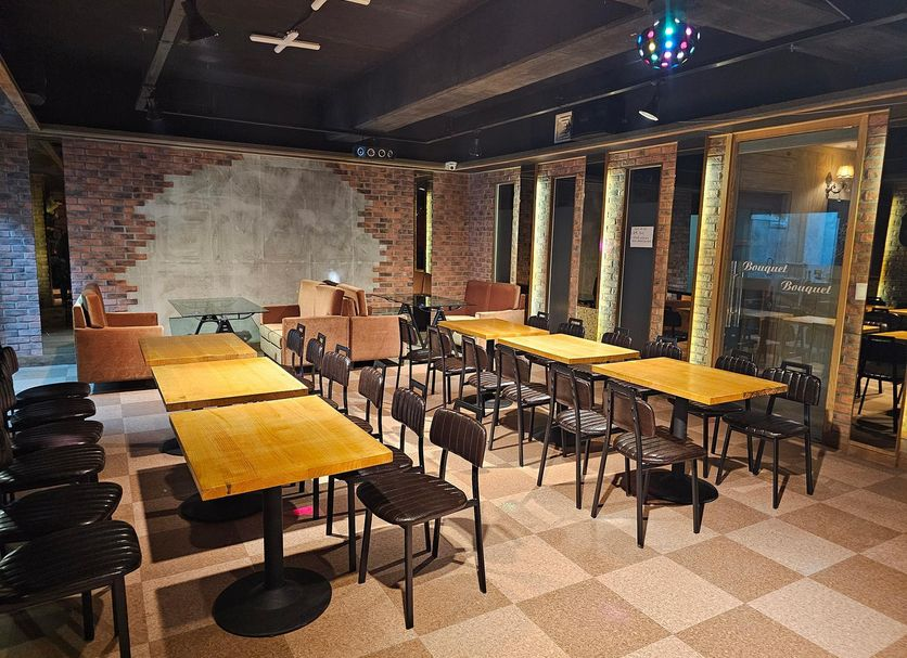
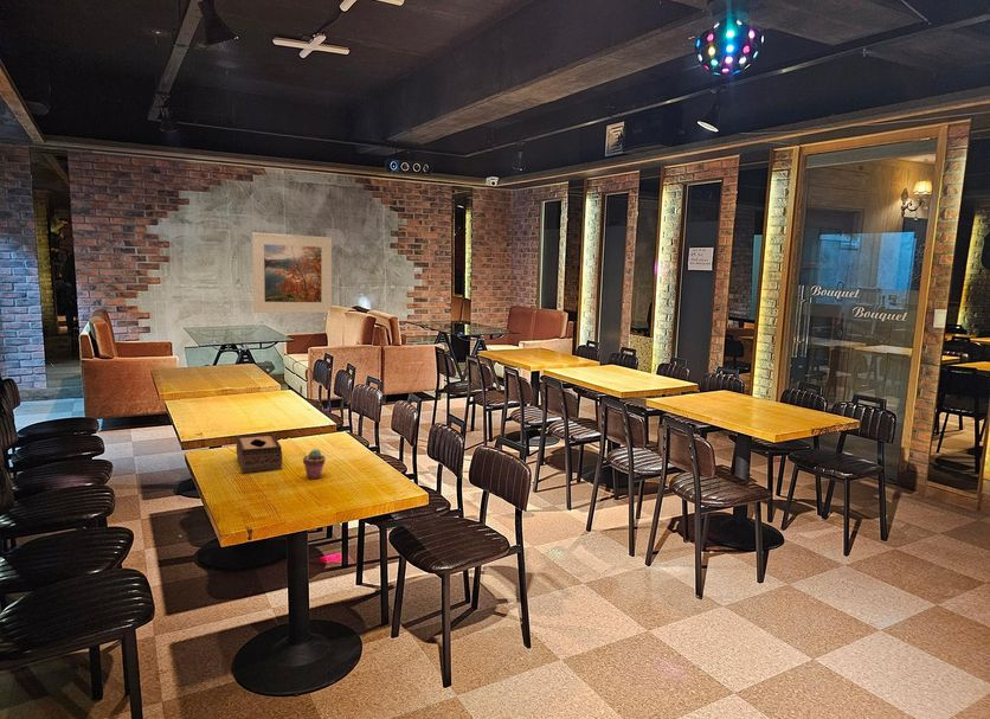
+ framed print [251,232,333,314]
+ potted succulent [302,448,327,480]
+ tissue box [234,432,283,474]
